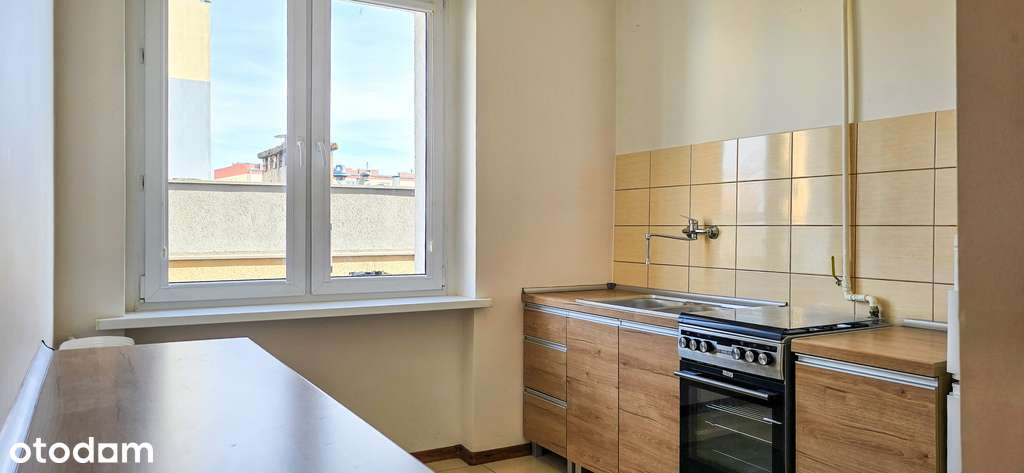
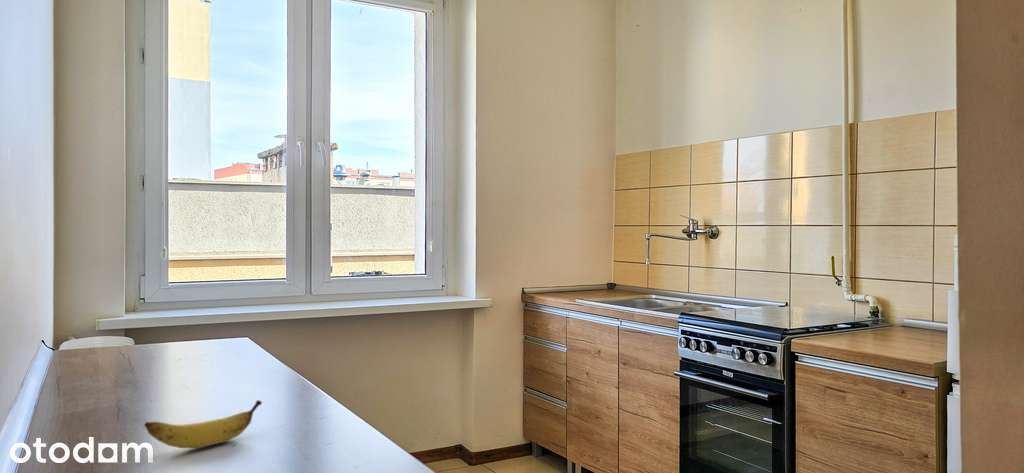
+ banana [143,399,263,449]
